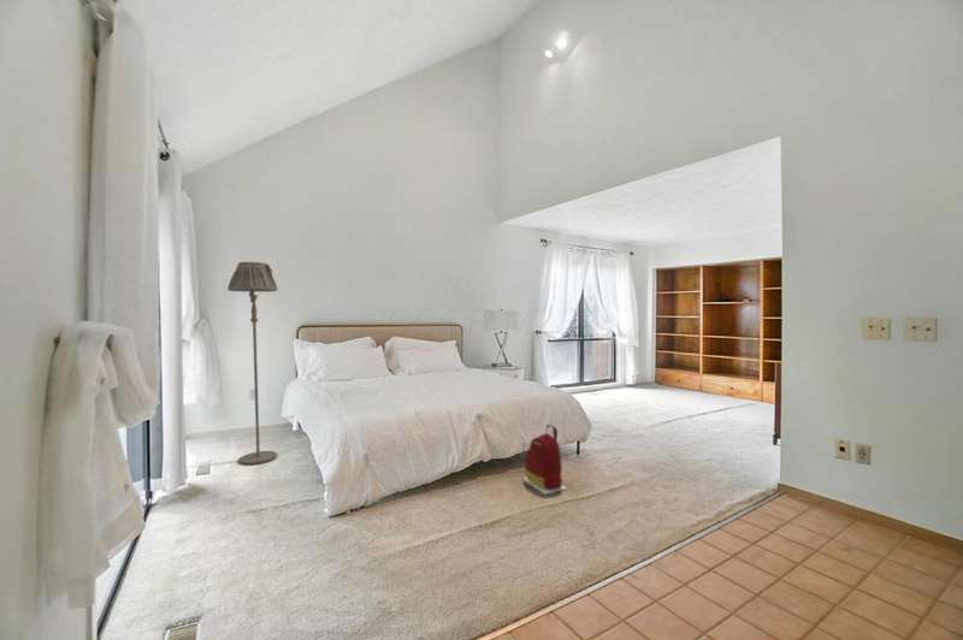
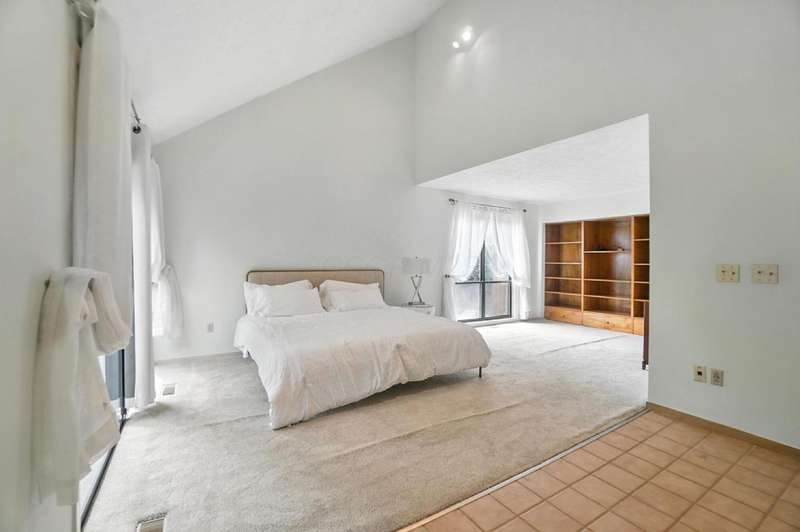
- backpack [524,423,568,496]
- floor lamp [226,261,279,466]
